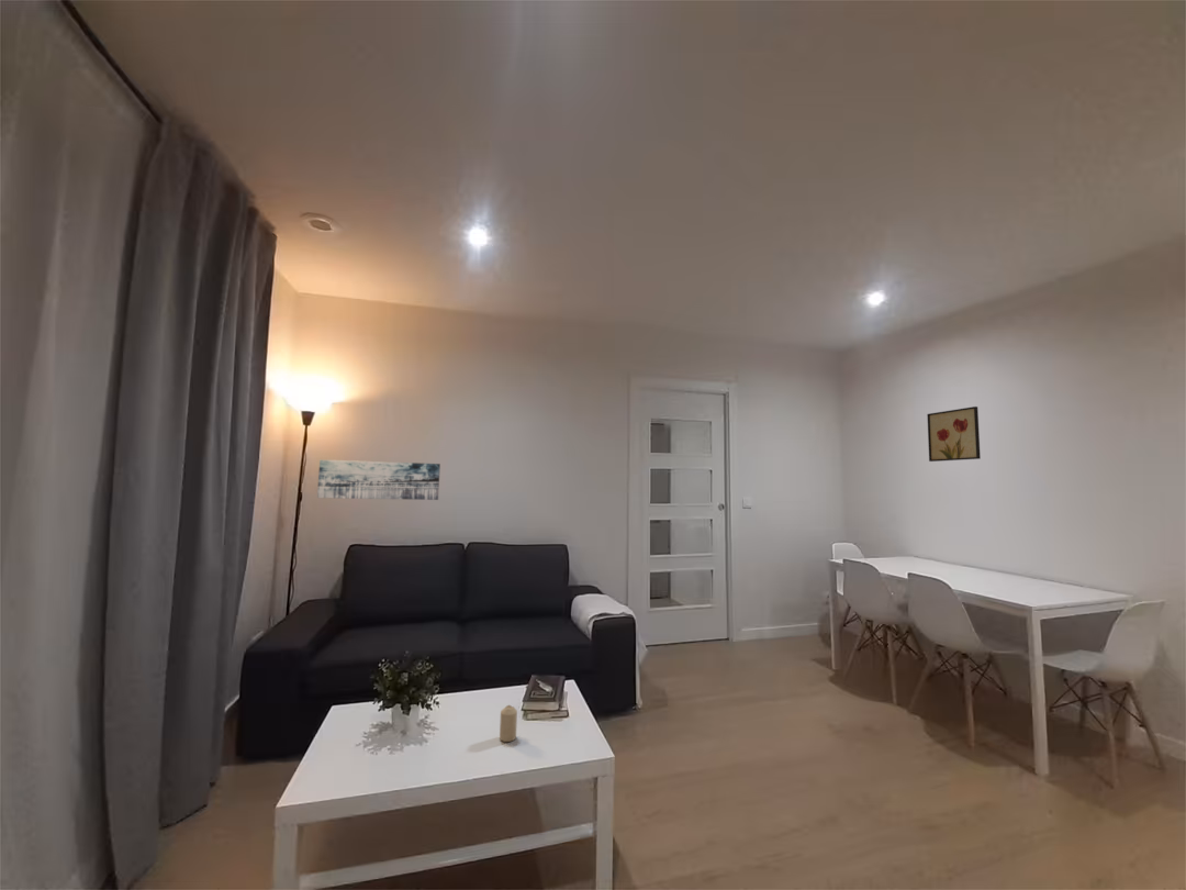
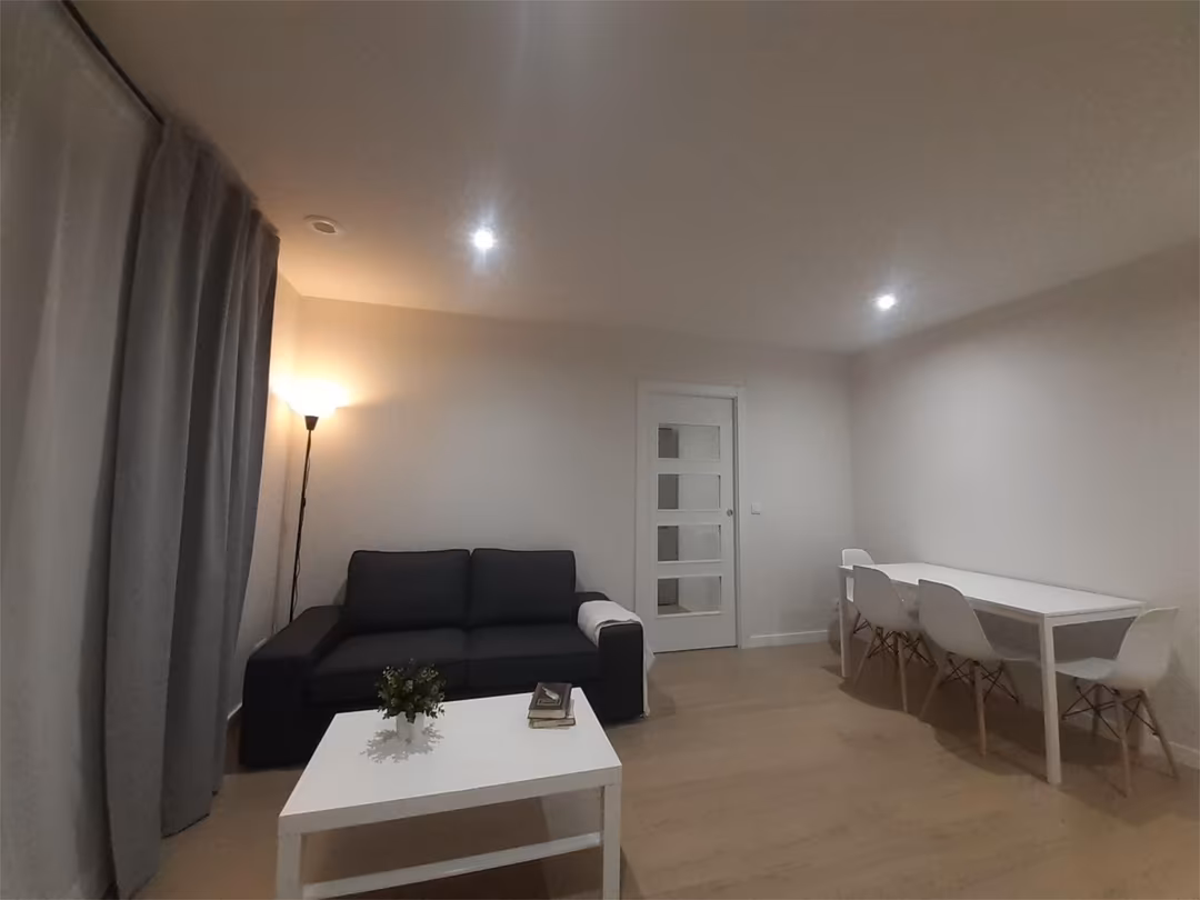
- candle [499,704,518,743]
- wall art [316,458,441,501]
- wall art [927,405,982,463]
